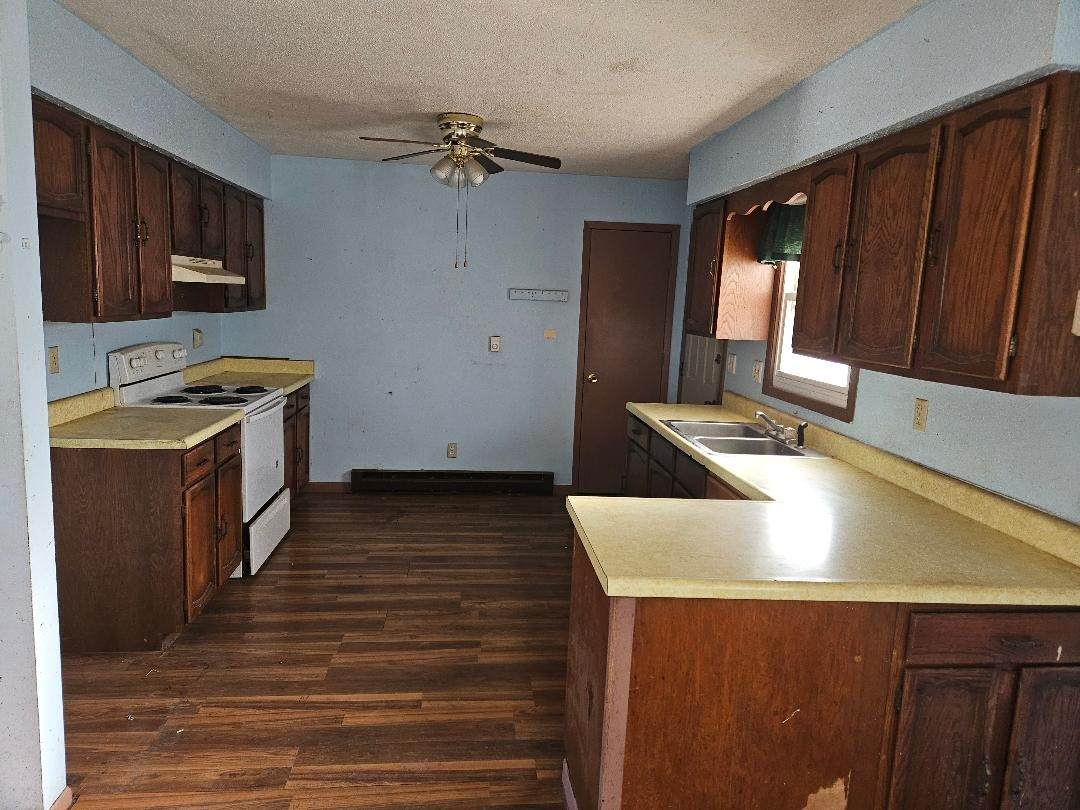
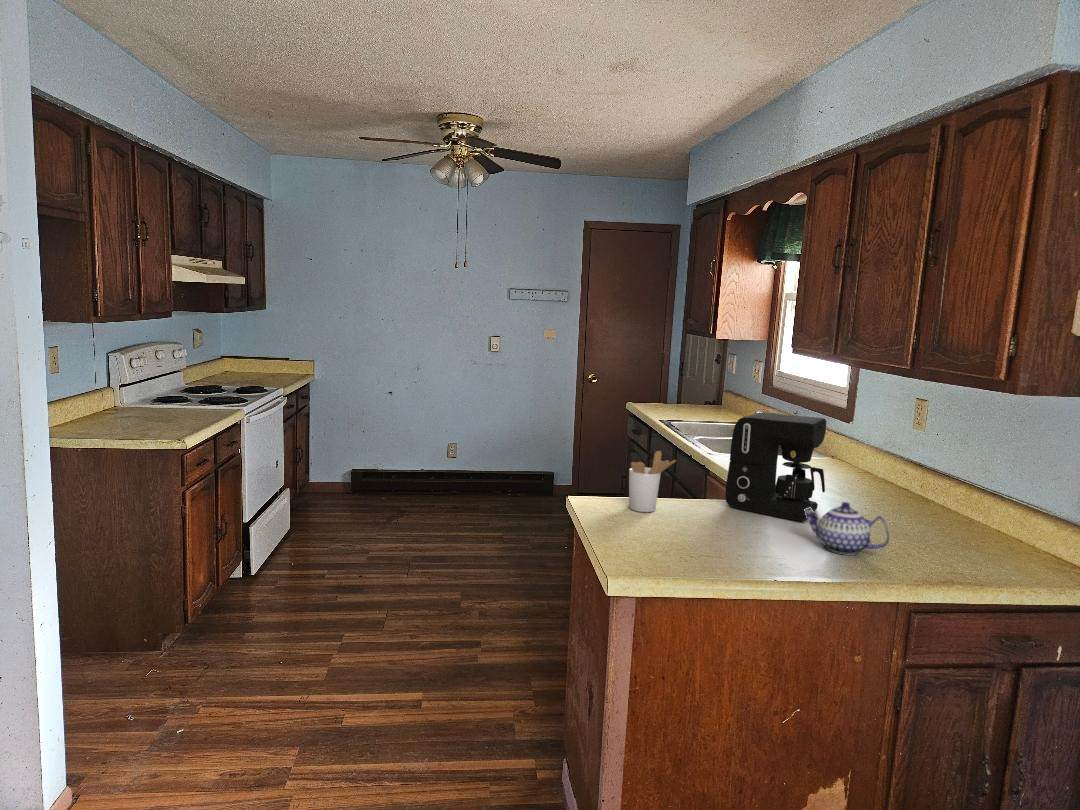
+ teapot [804,501,890,556]
+ coffee maker [724,411,827,522]
+ utensil holder [628,450,677,513]
